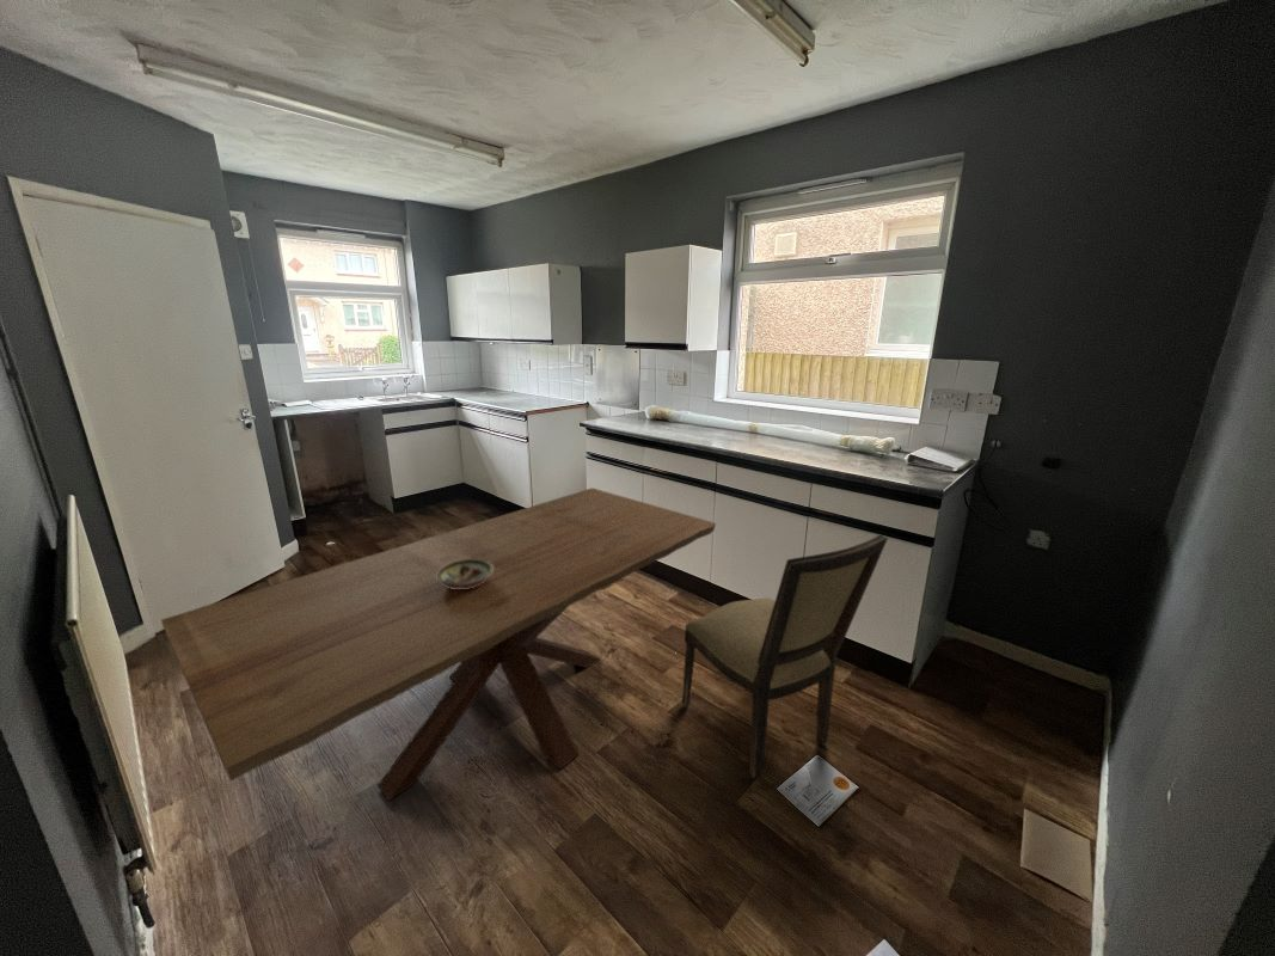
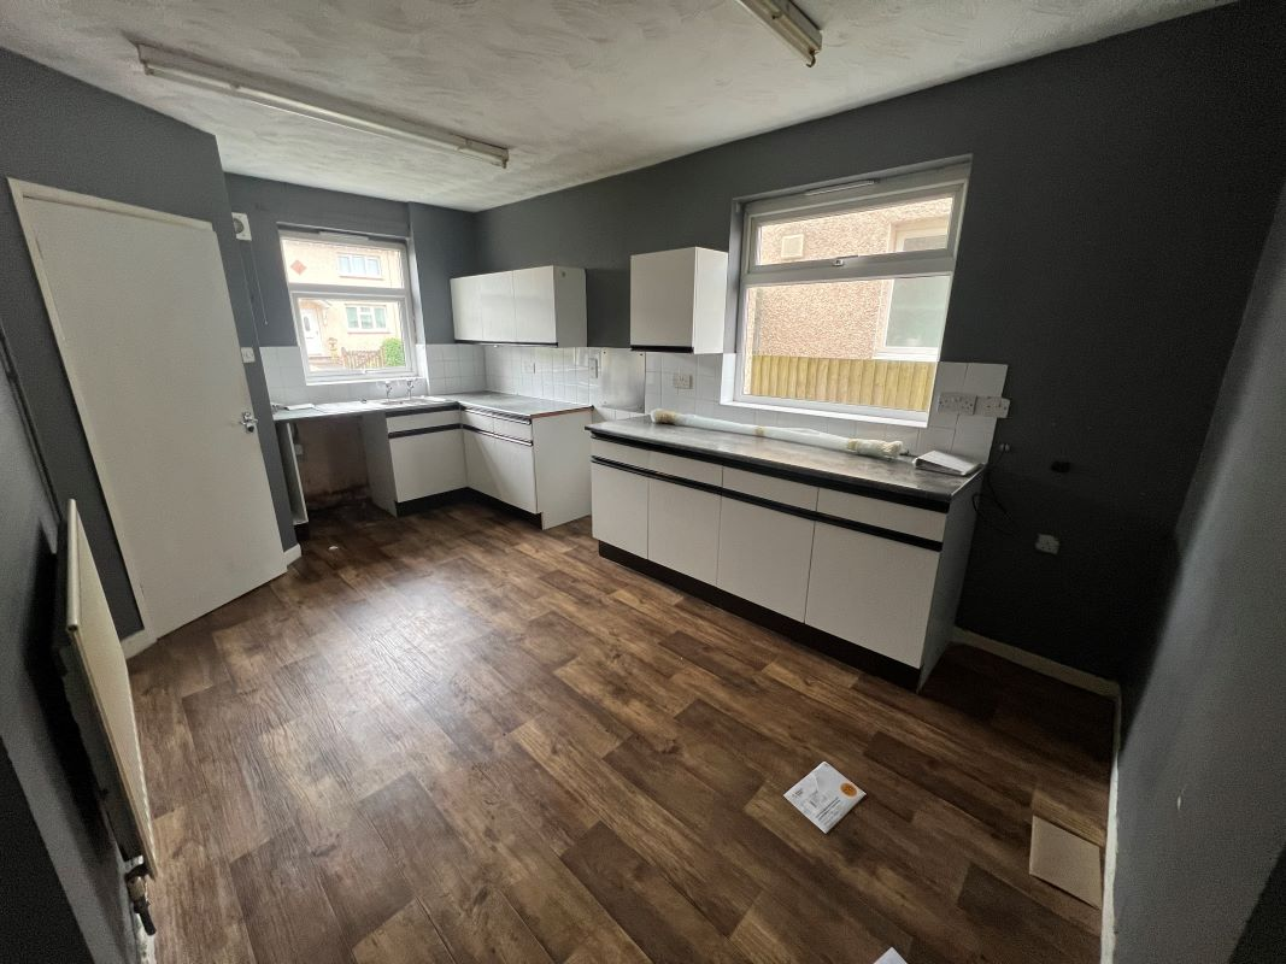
- decorative bowl [436,559,494,589]
- dining chair [681,533,889,779]
- dining table [160,486,717,802]
